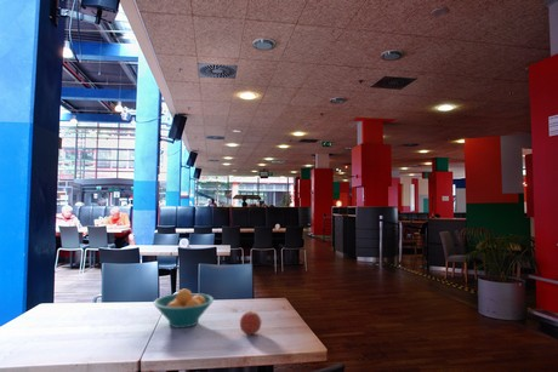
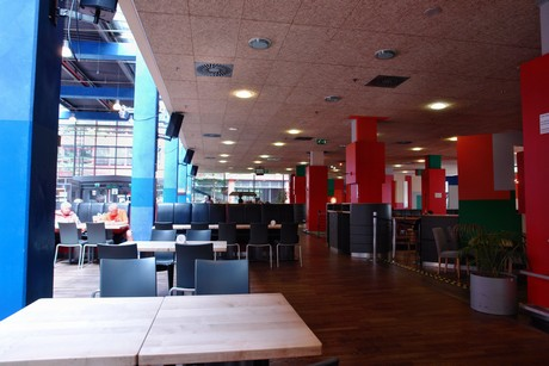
- apple [239,310,263,336]
- fruit bowl [153,288,215,328]
